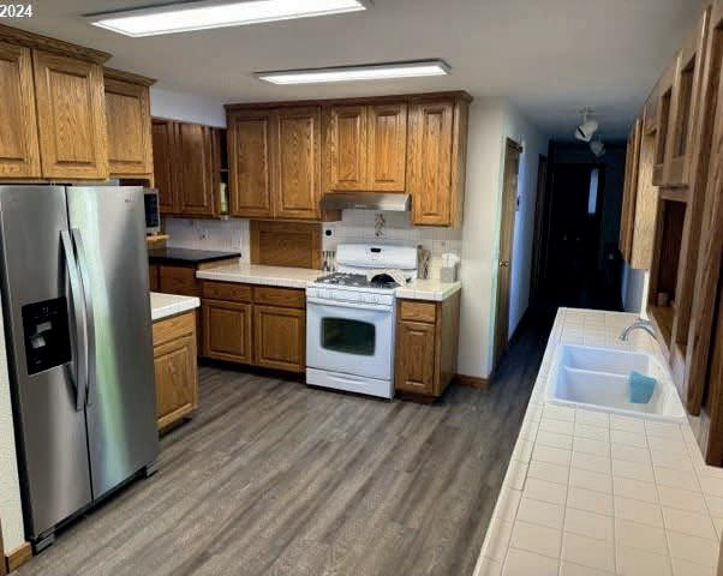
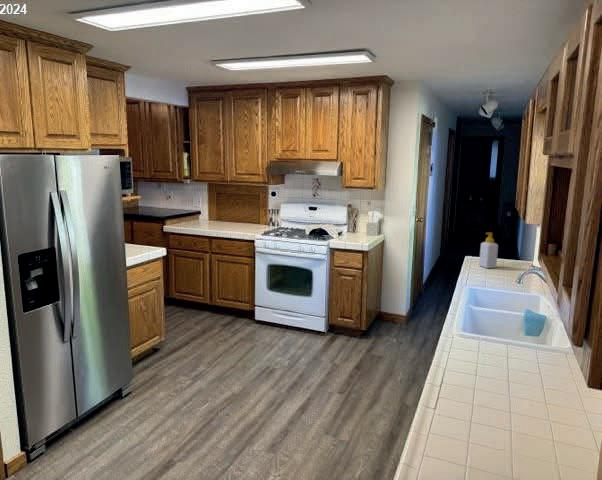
+ soap bottle [478,232,499,269]
